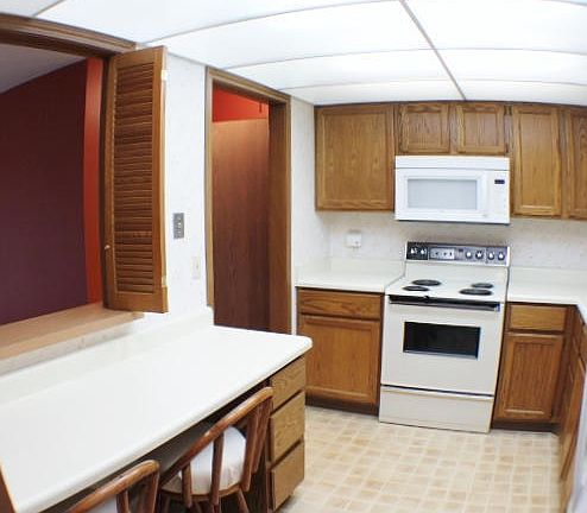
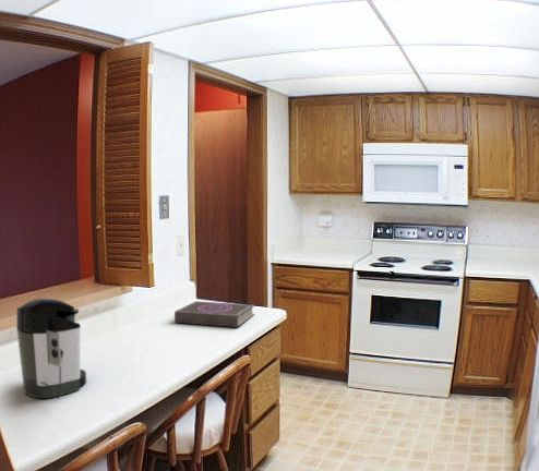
+ coffee maker [15,297,87,400]
+ book [173,300,255,328]
